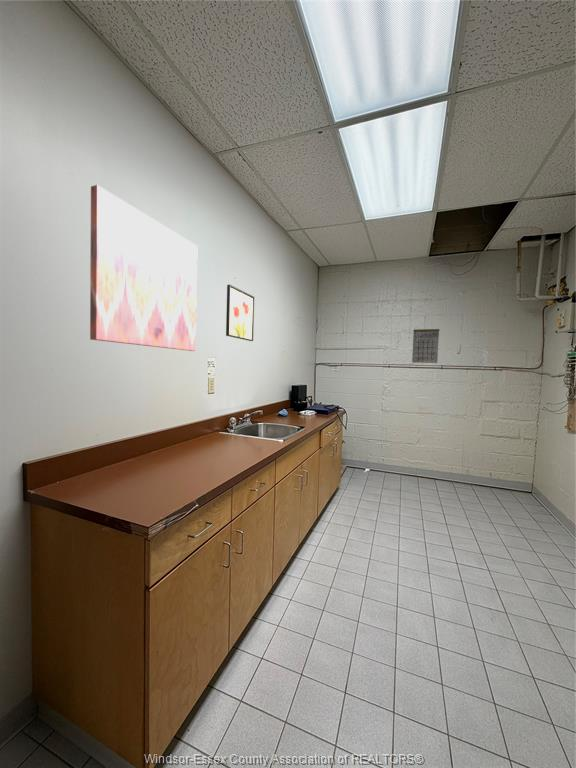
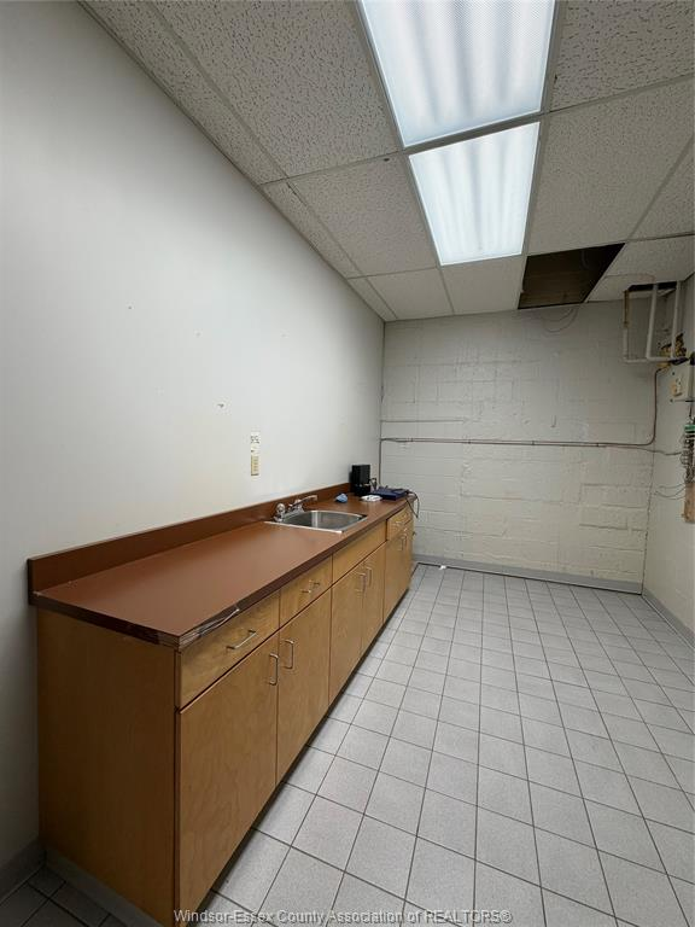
- wall art [225,284,255,342]
- wall art [89,184,199,352]
- calendar [411,322,440,364]
